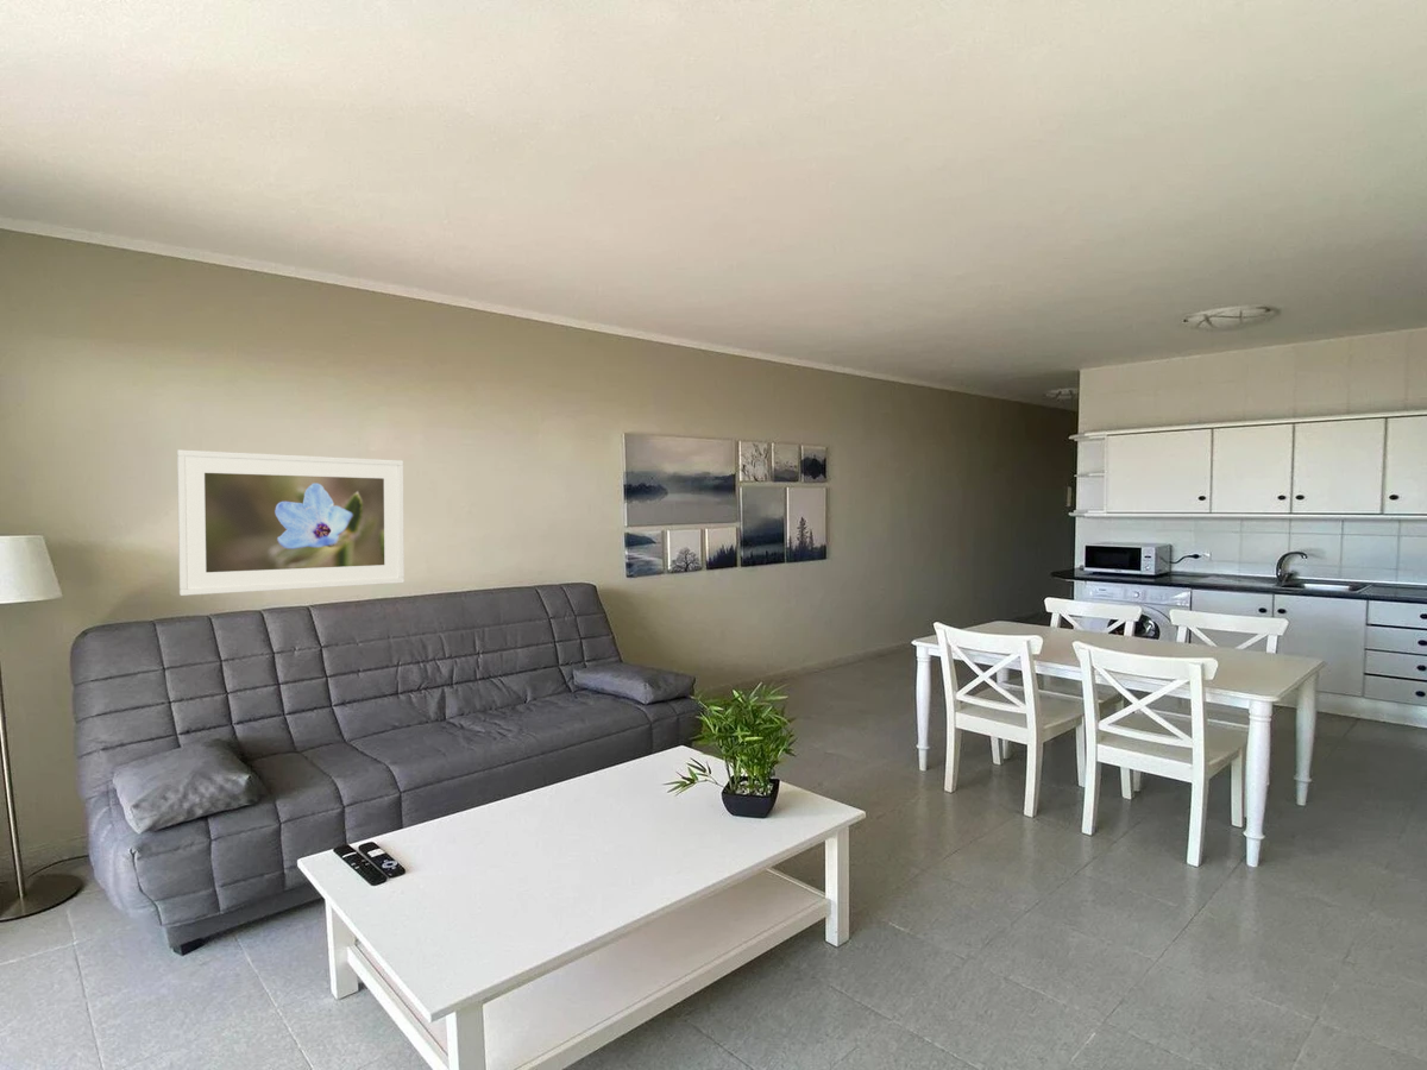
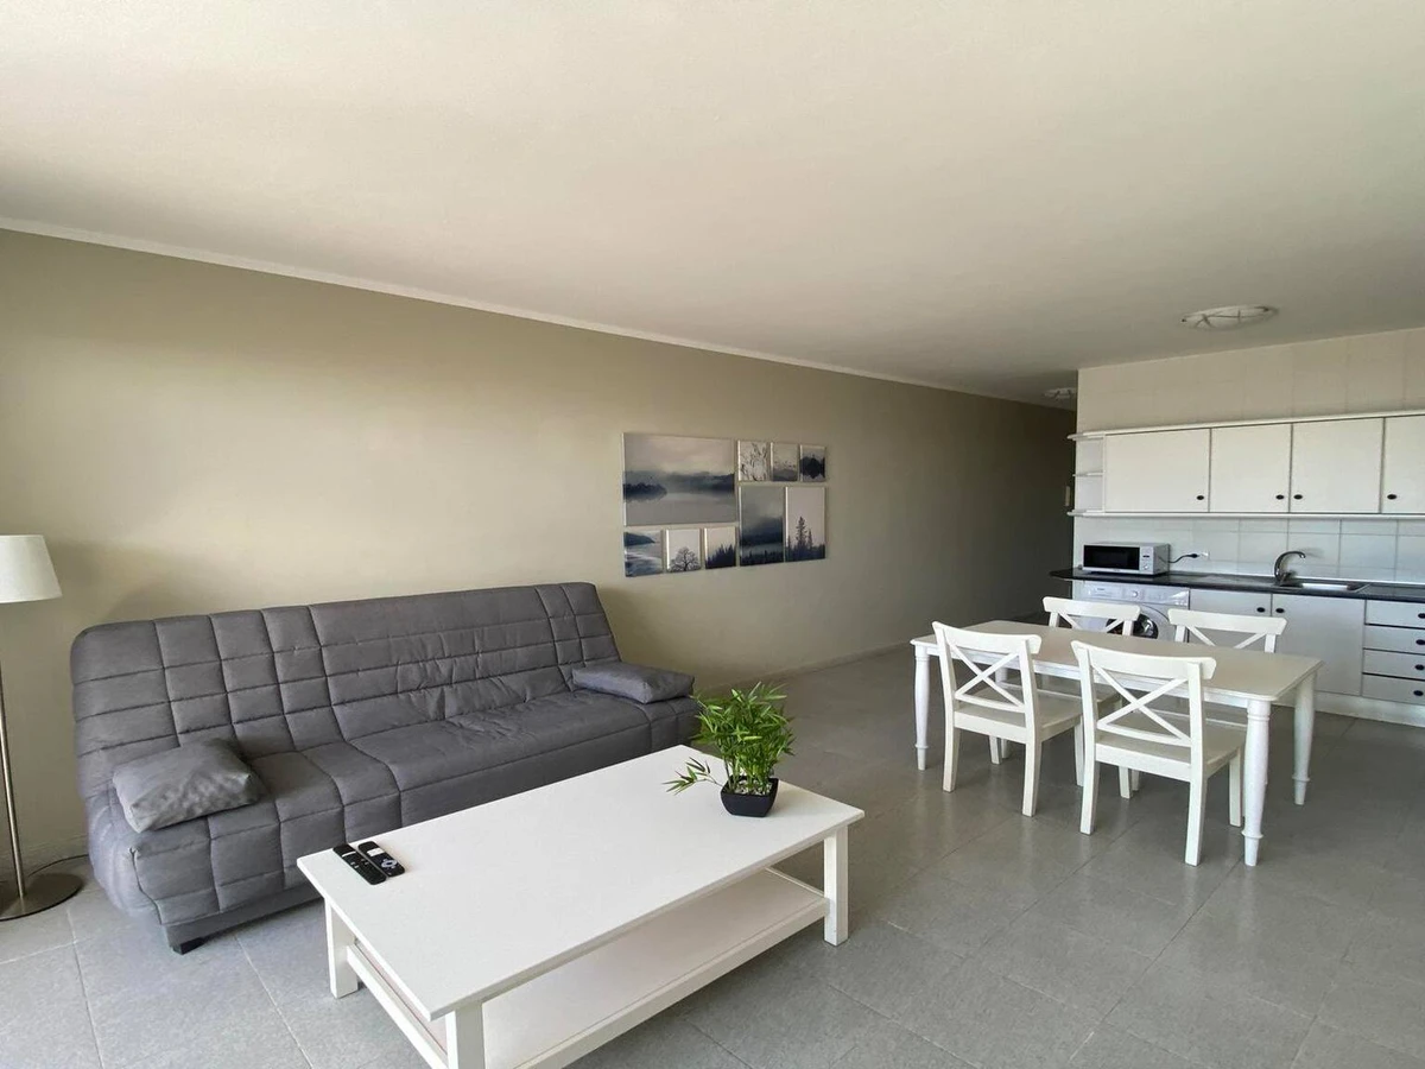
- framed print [176,448,406,597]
